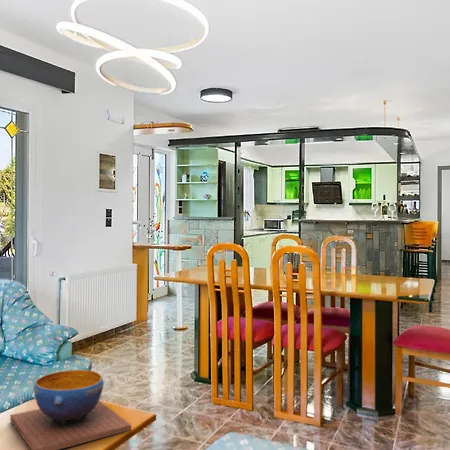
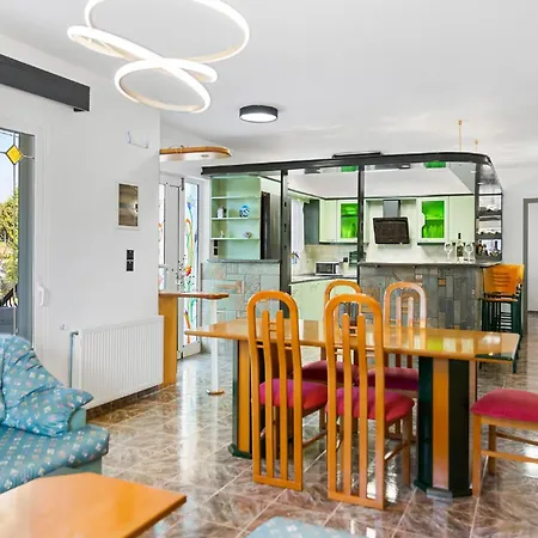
- decorative bowl [9,369,132,450]
